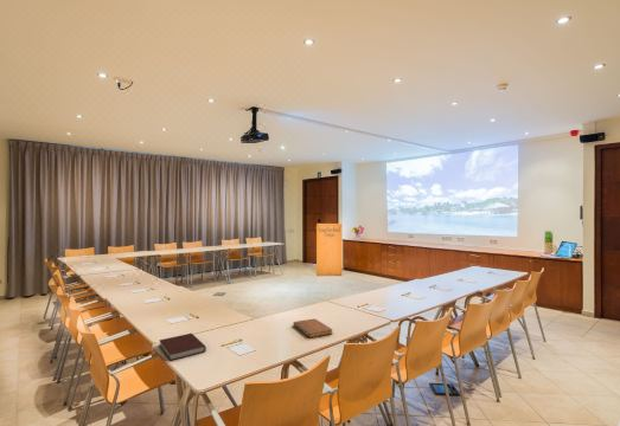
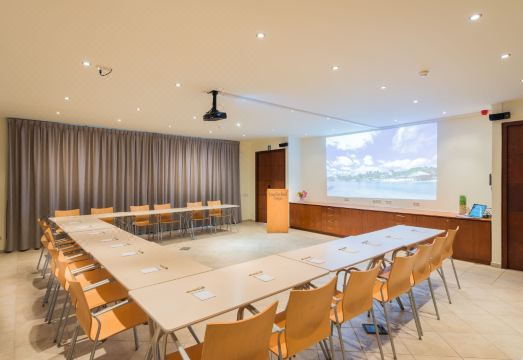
- notebook [292,318,333,338]
- notebook [159,333,207,361]
